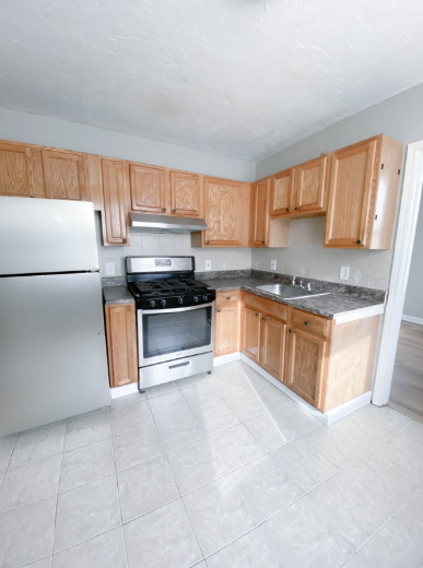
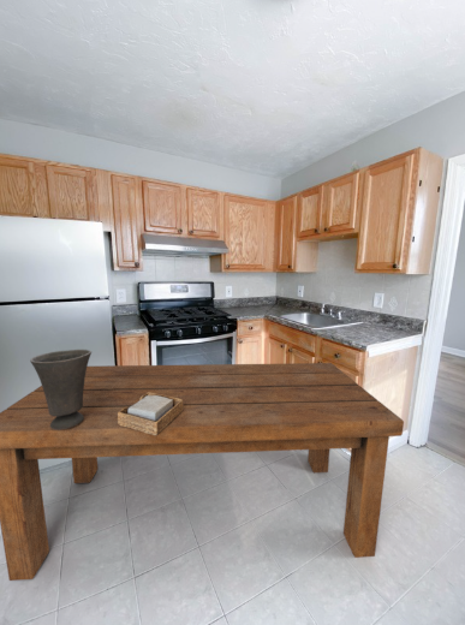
+ dining table [0,362,405,582]
+ vase [29,349,93,429]
+ napkin holder [118,392,183,436]
